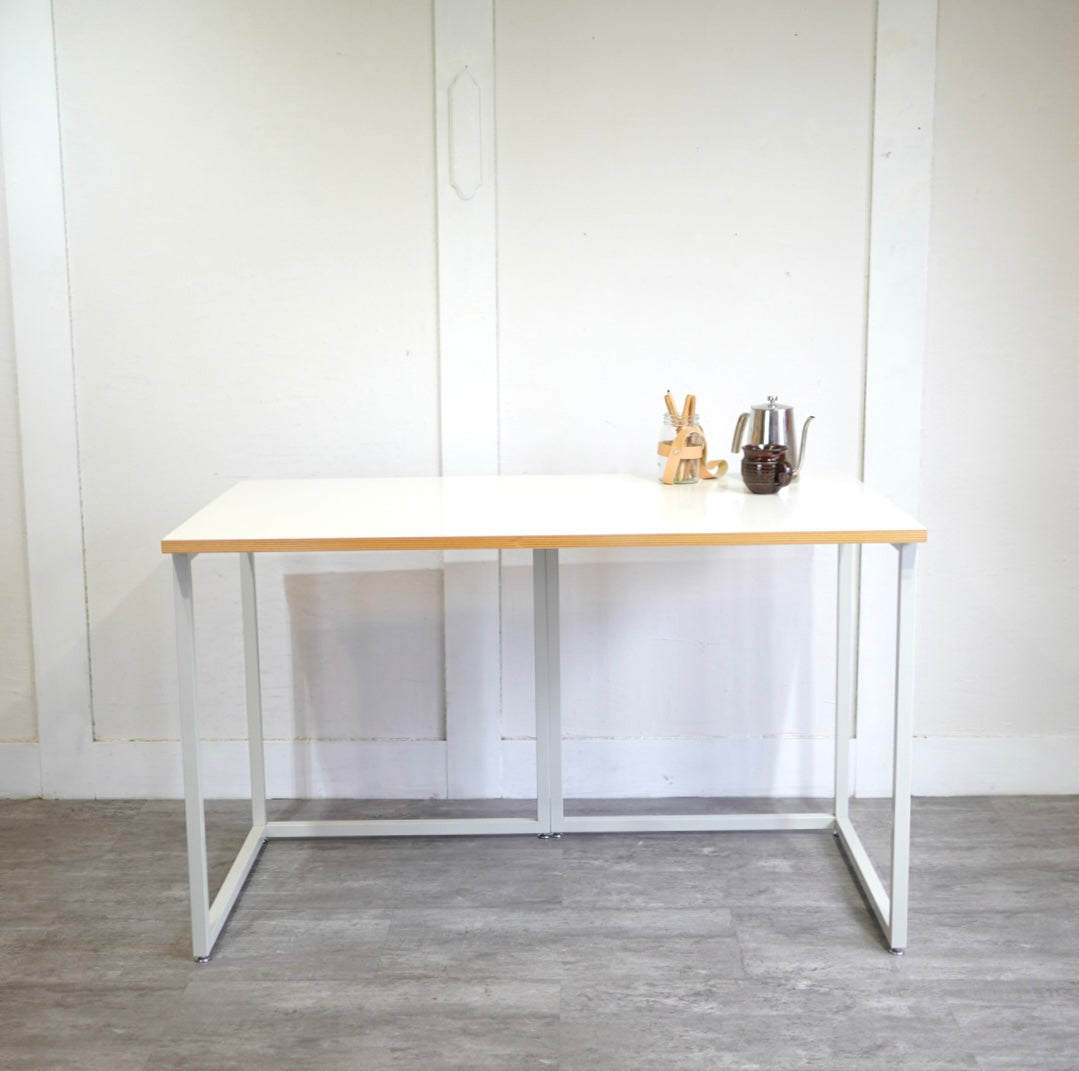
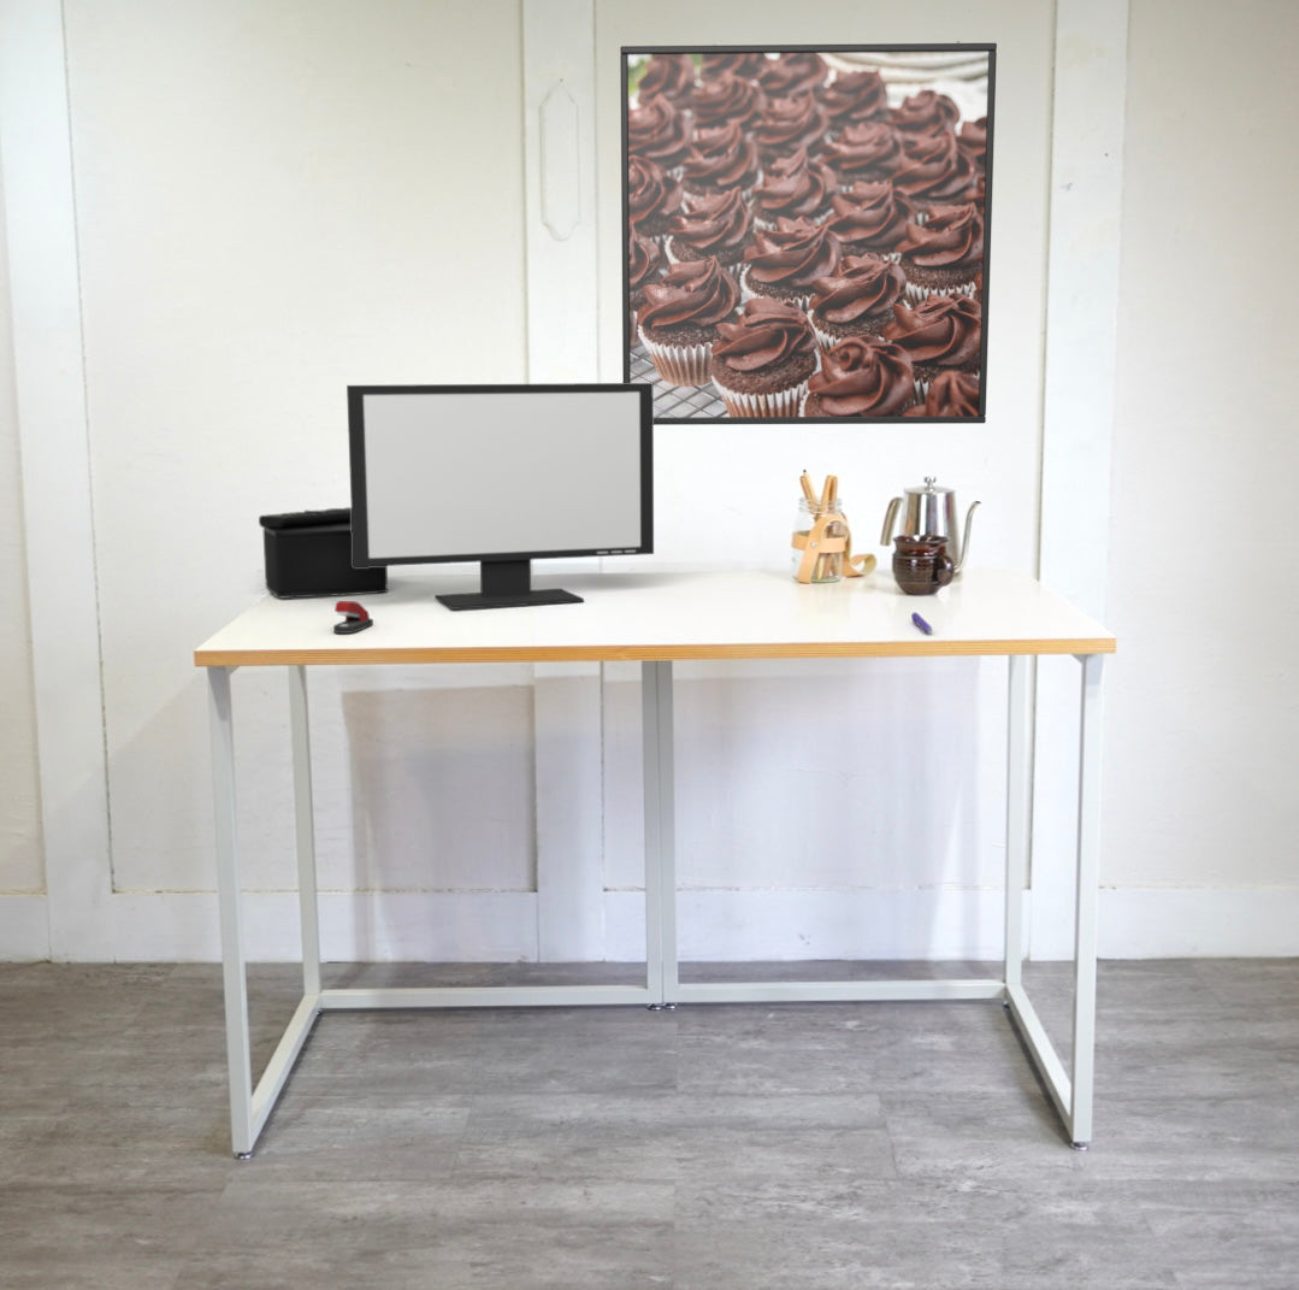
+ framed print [619,42,998,426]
+ speaker [258,506,389,599]
+ computer monitor [346,382,655,611]
+ pen [910,611,933,634]
+ stapler [332,600,374,635]
